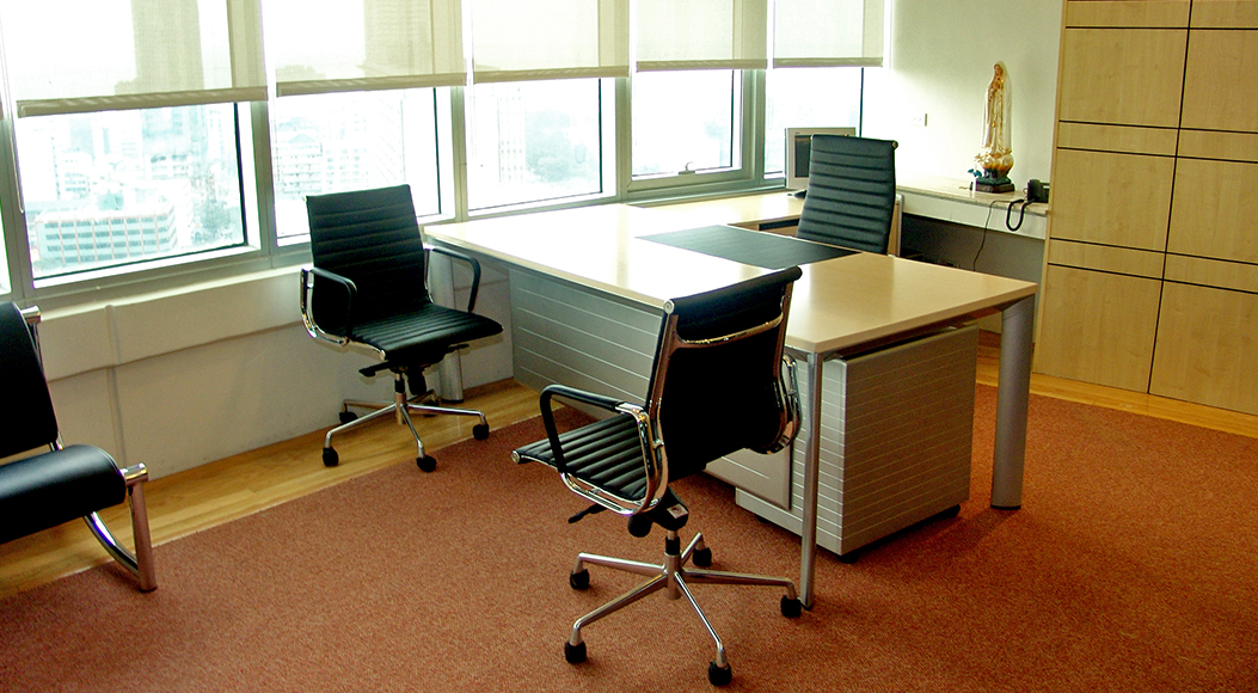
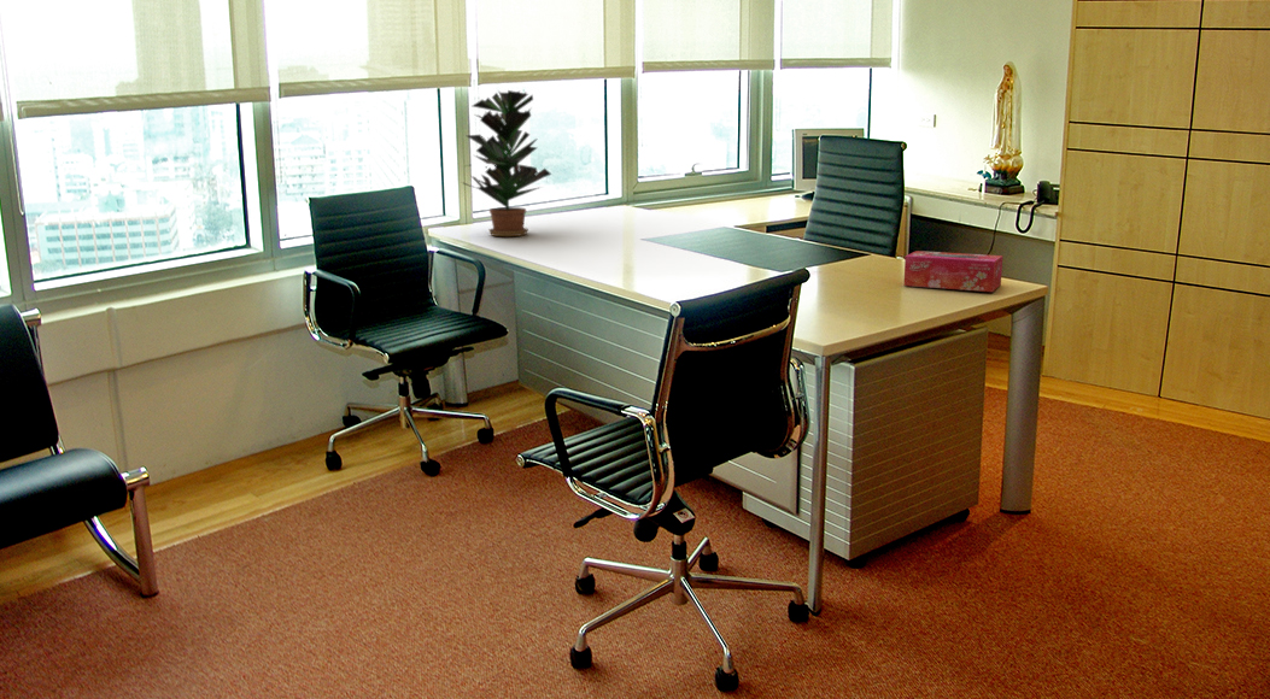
+ tissue box [902,249,1003,293]
+ potted plant [461,89,554,237]
